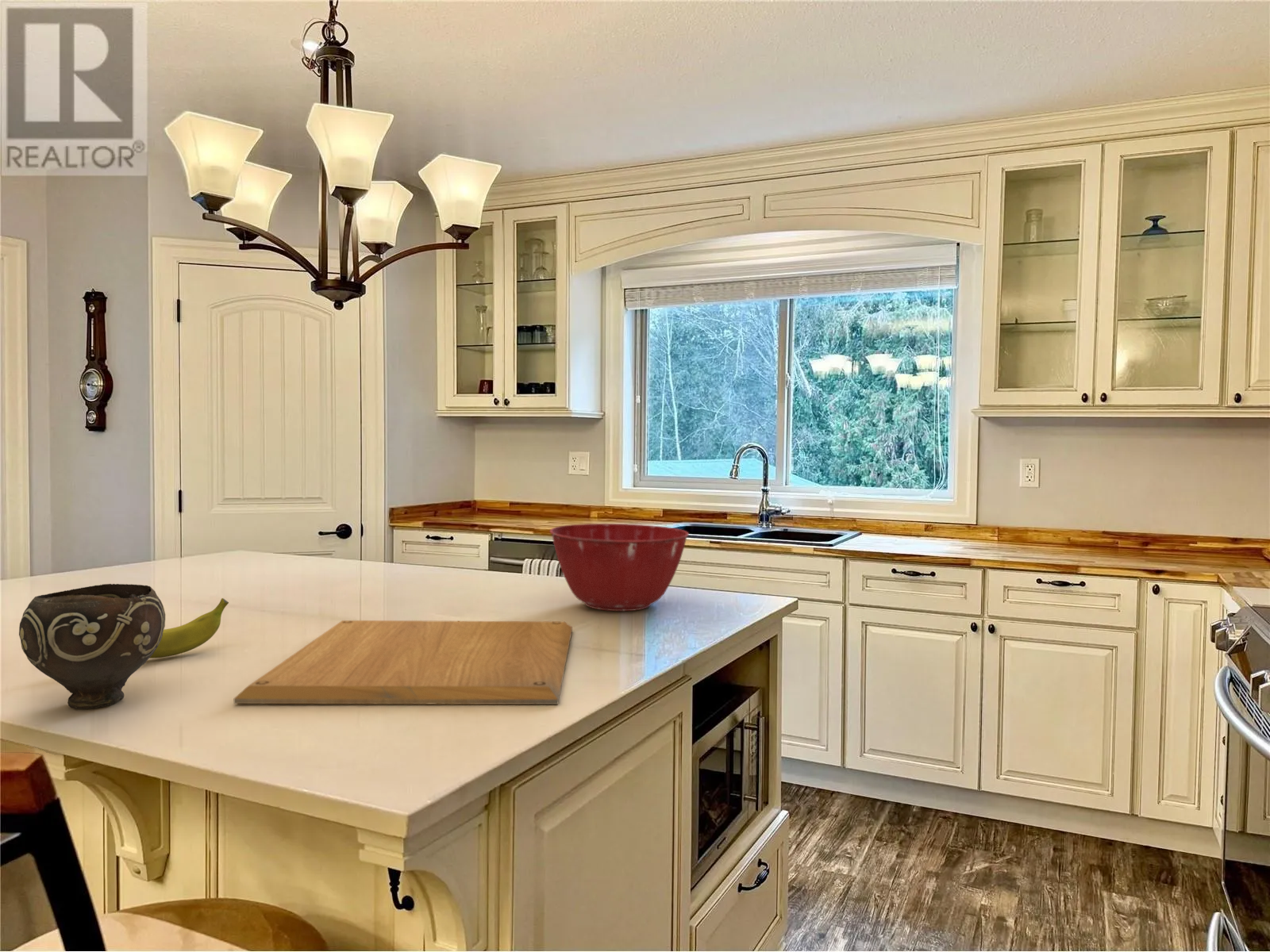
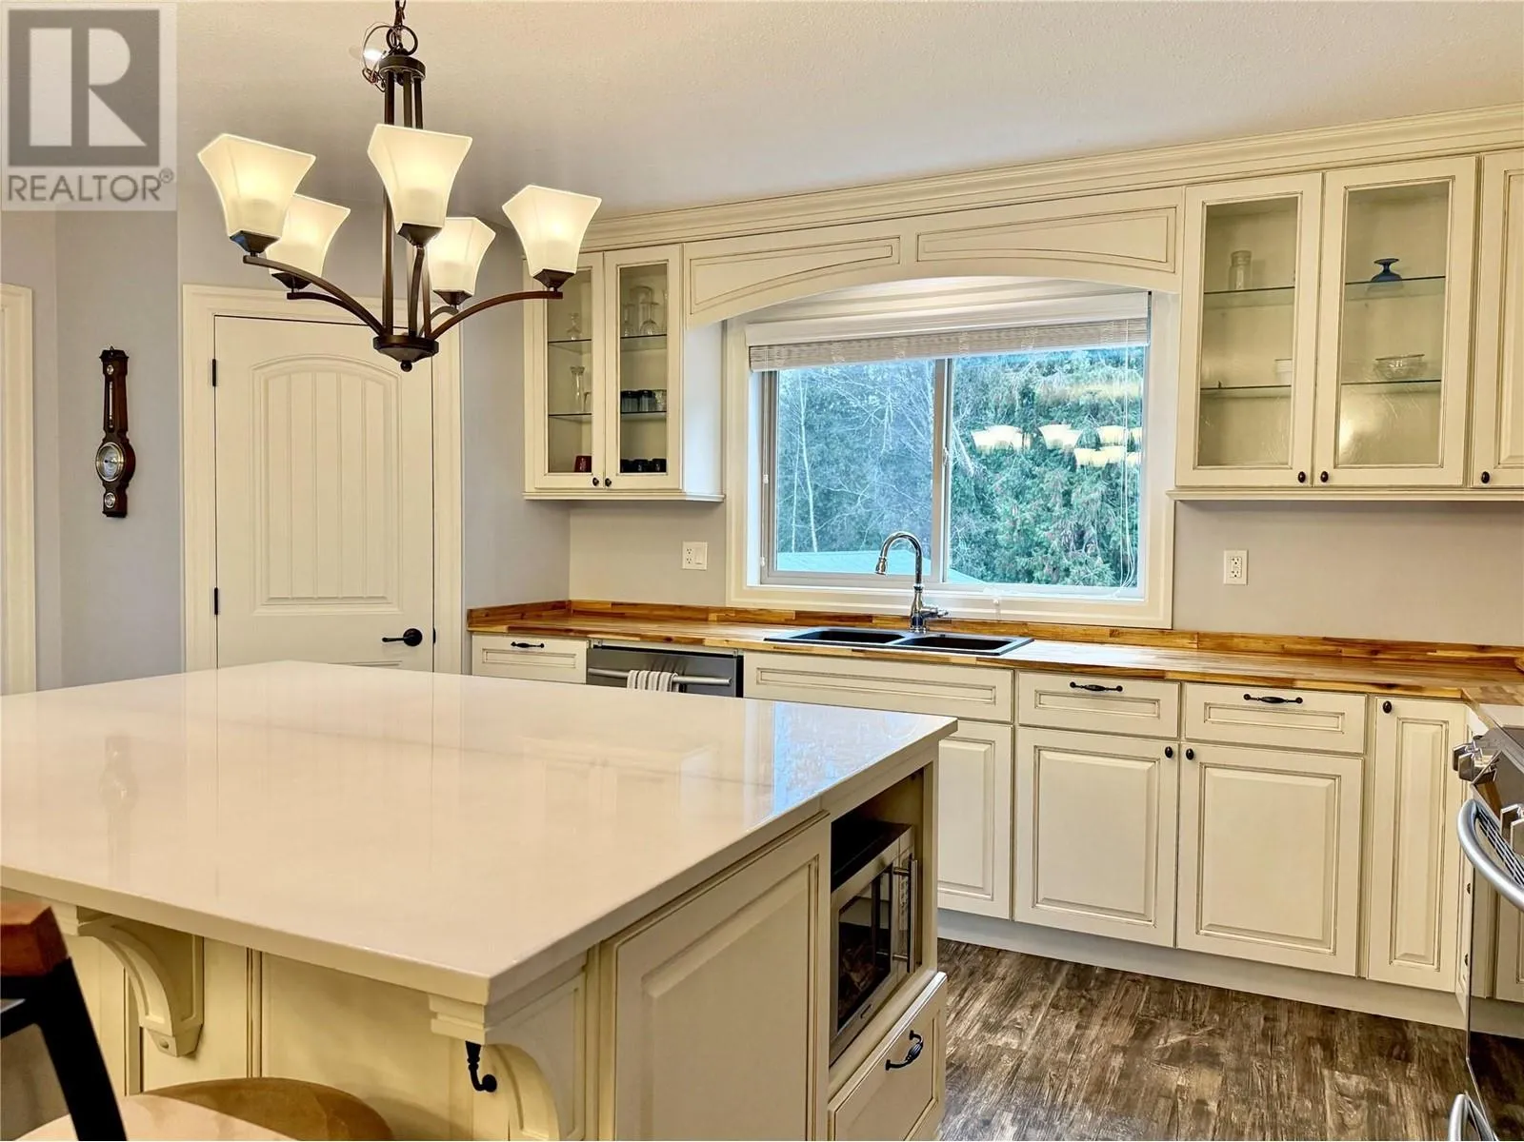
- chopping board [233,620,573,705]
- banana [150,597,229,659]
- bowl [18,583,166,710]
- mixing bowl [549,523,690,612]
